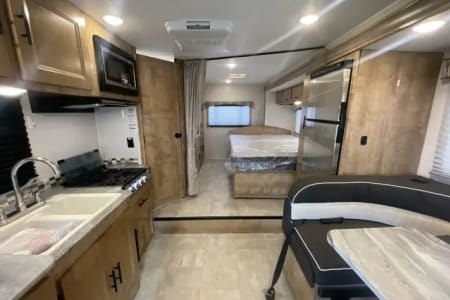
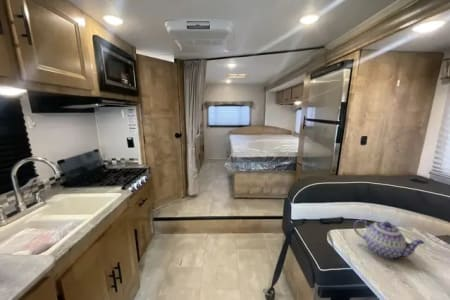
+ teapot [353,218,426,259]
